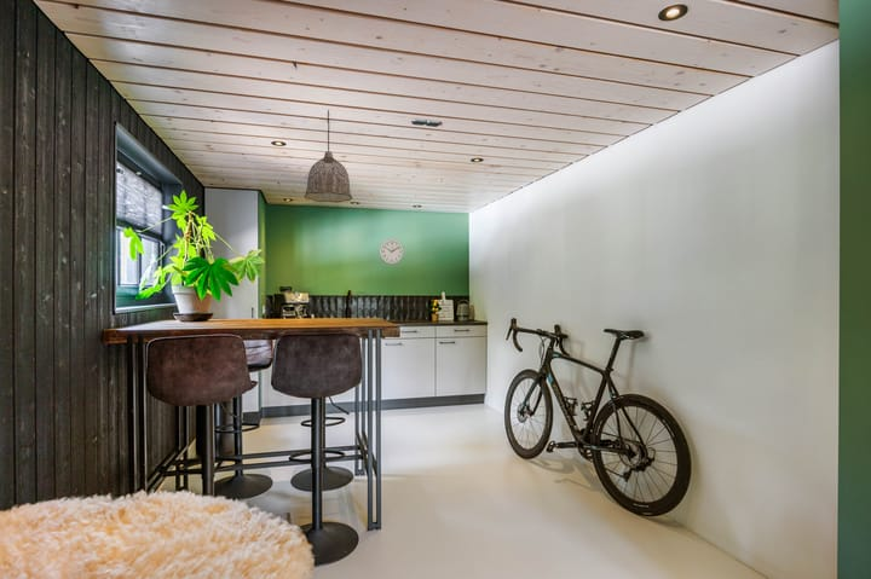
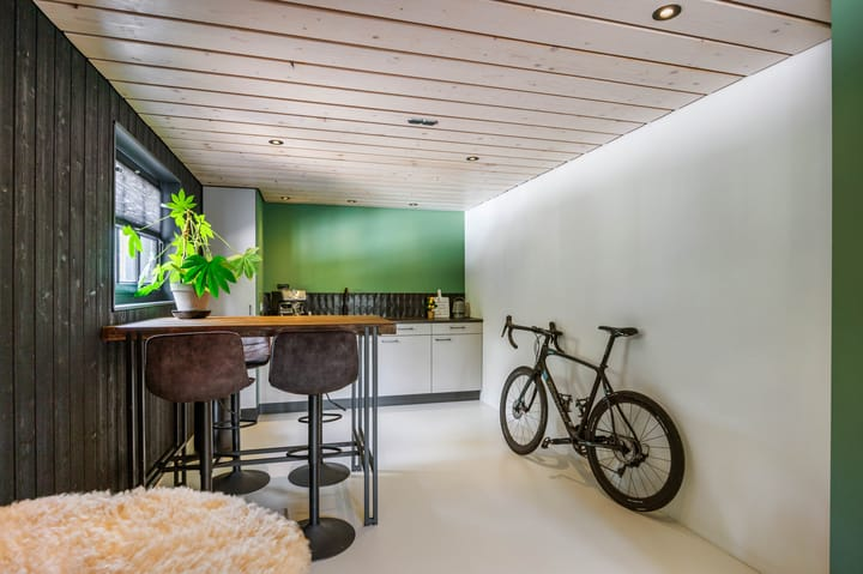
- pendant lamp [302,109,353,203]
- wall clock [377,238,405,266]
